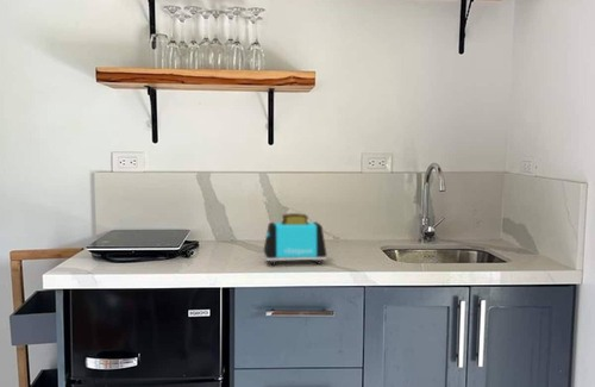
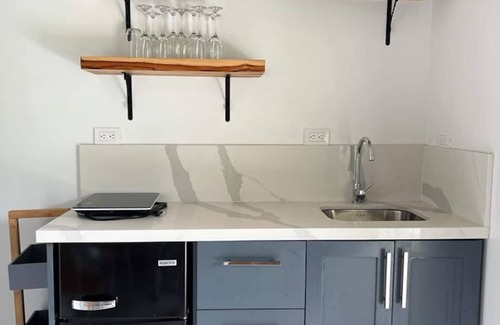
- toaster [263,212,327,267]
